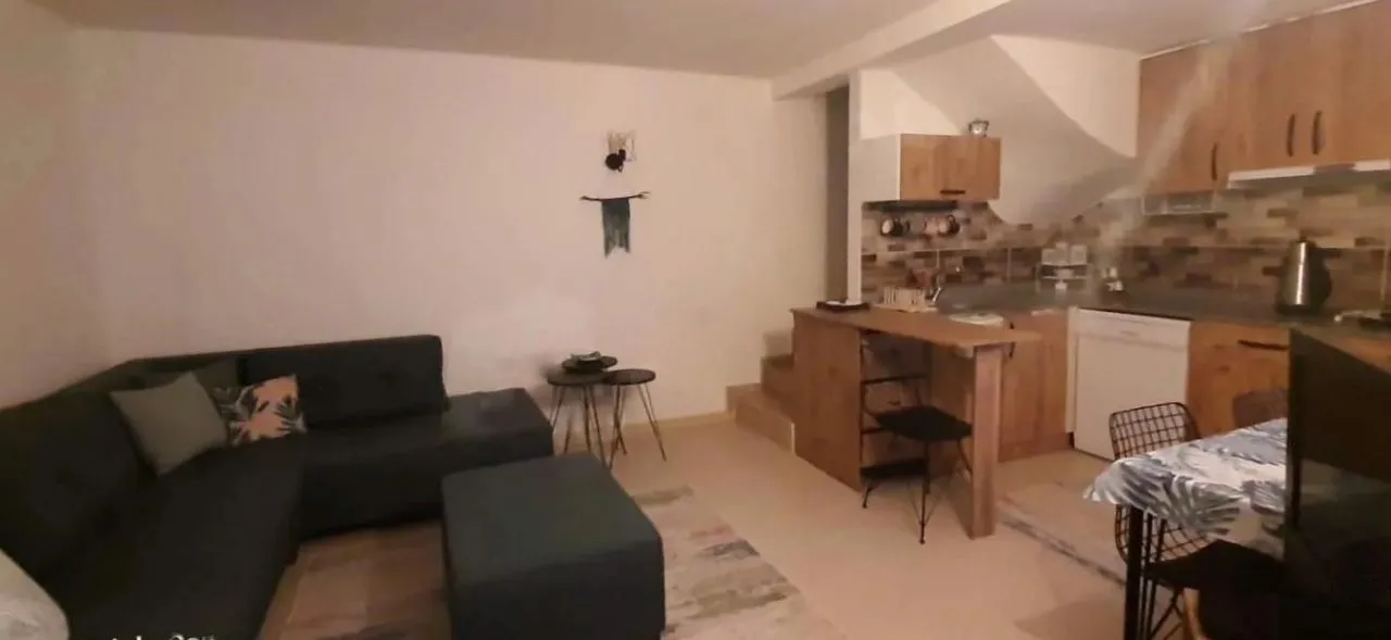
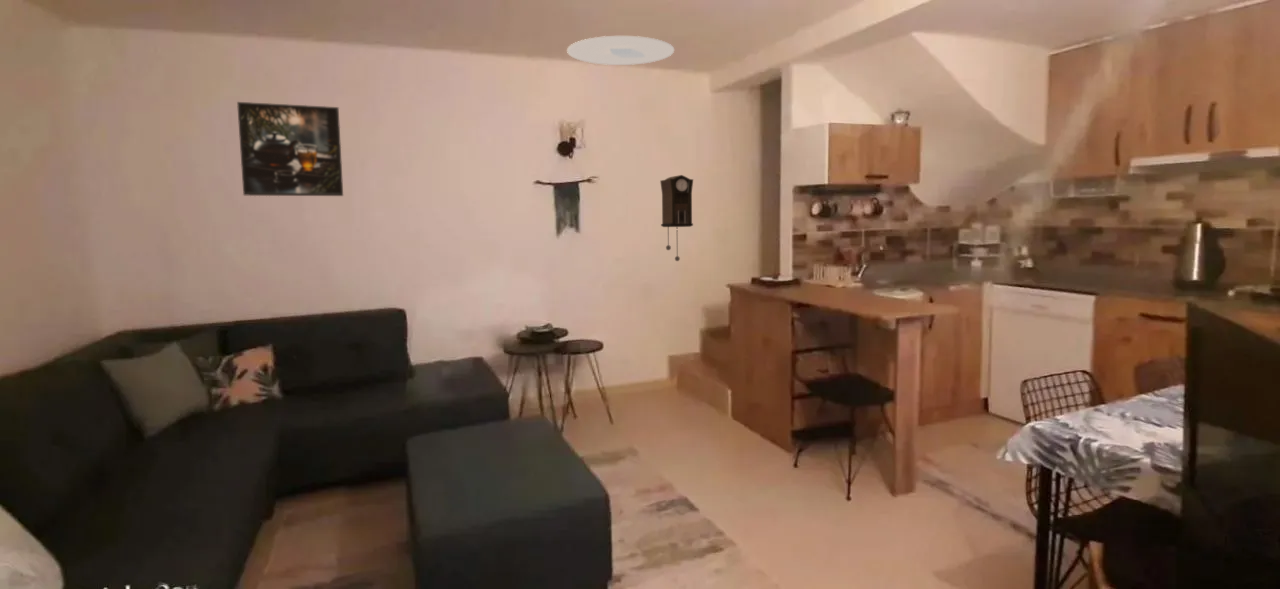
+ pendulum clock [659,174,694,262]
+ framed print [236,101,344,197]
+ ceiling light [566,35,675,66]
